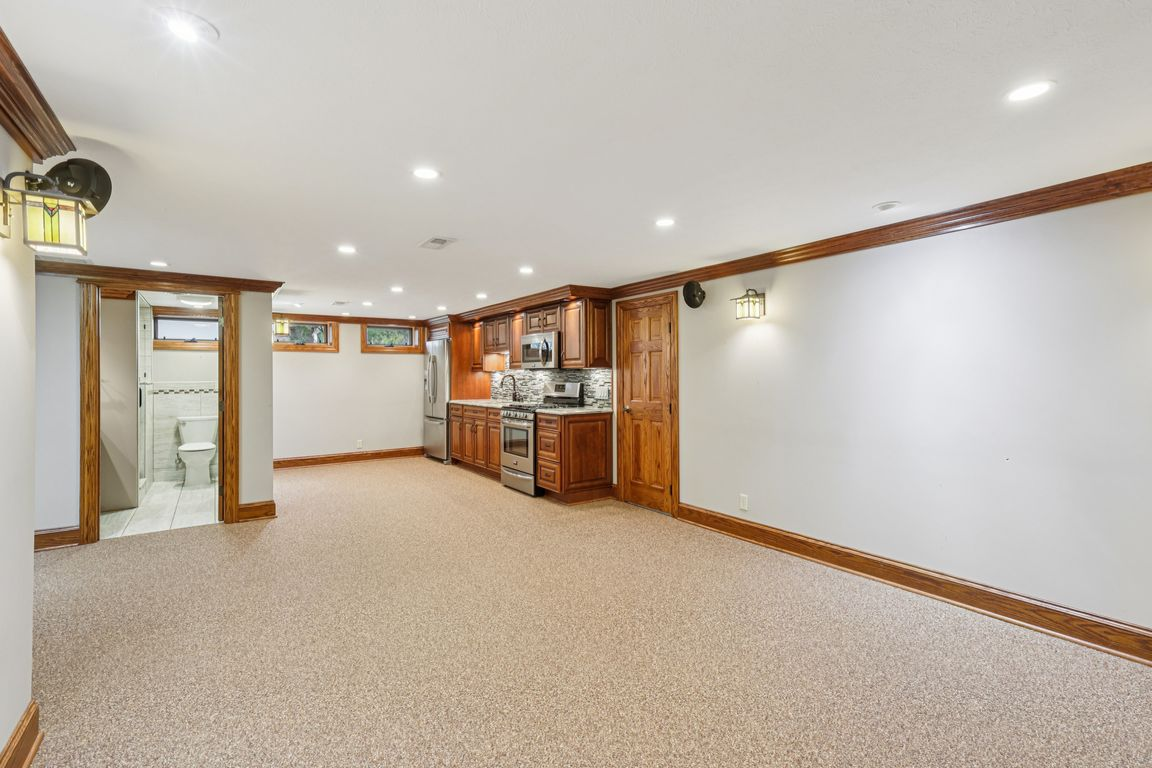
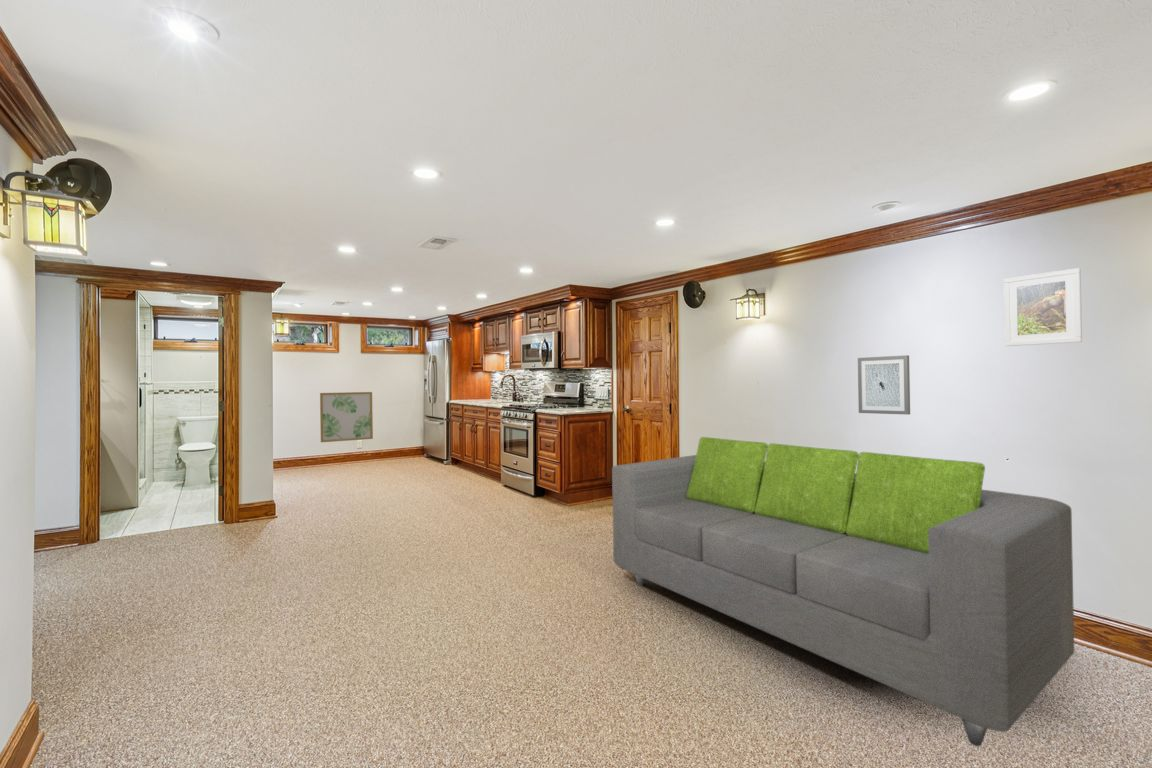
+ sofa [611,436,1075,747]
+ wall art [319,391,374,443]
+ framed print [1003,267,1083,347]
+ wall art [857,354,911,416]
